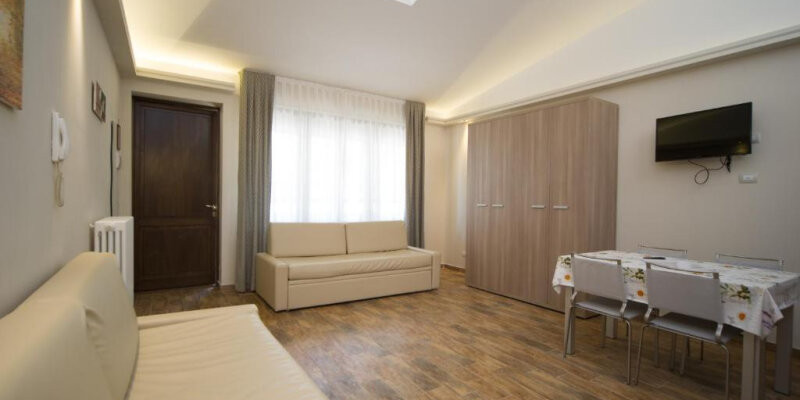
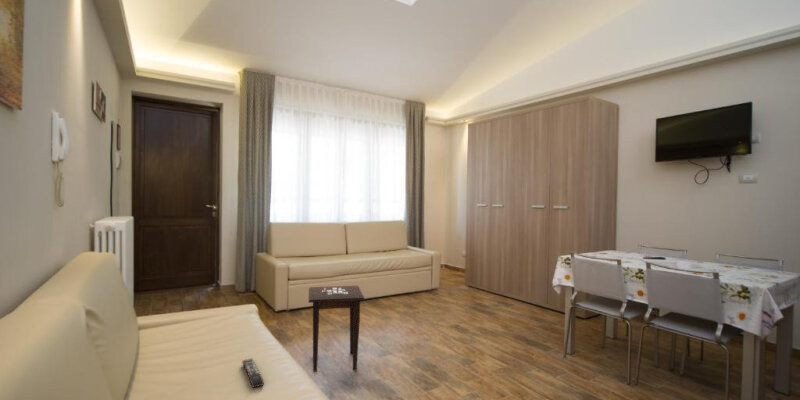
+ side table [307,285,366,373]
+ remote control [241,358,265,389]
